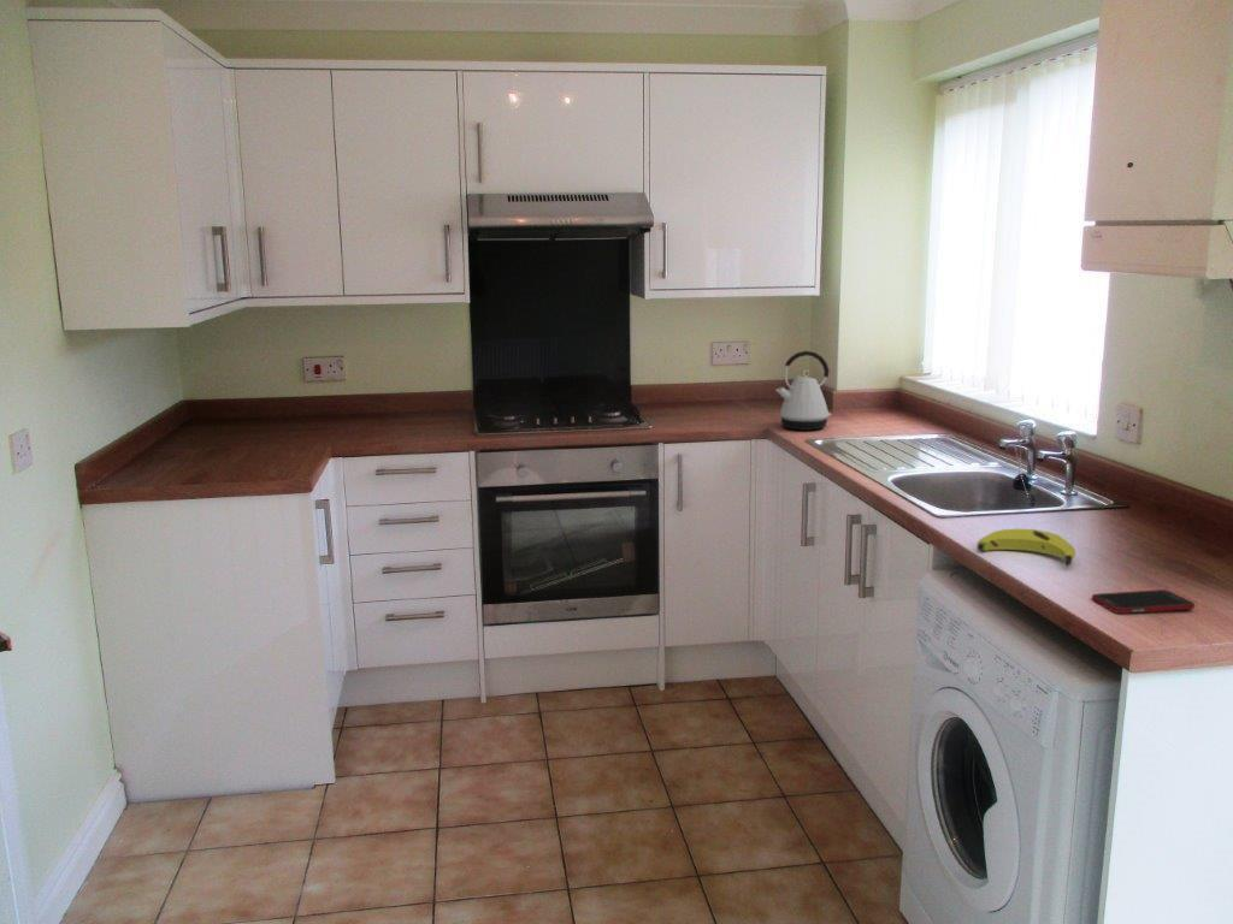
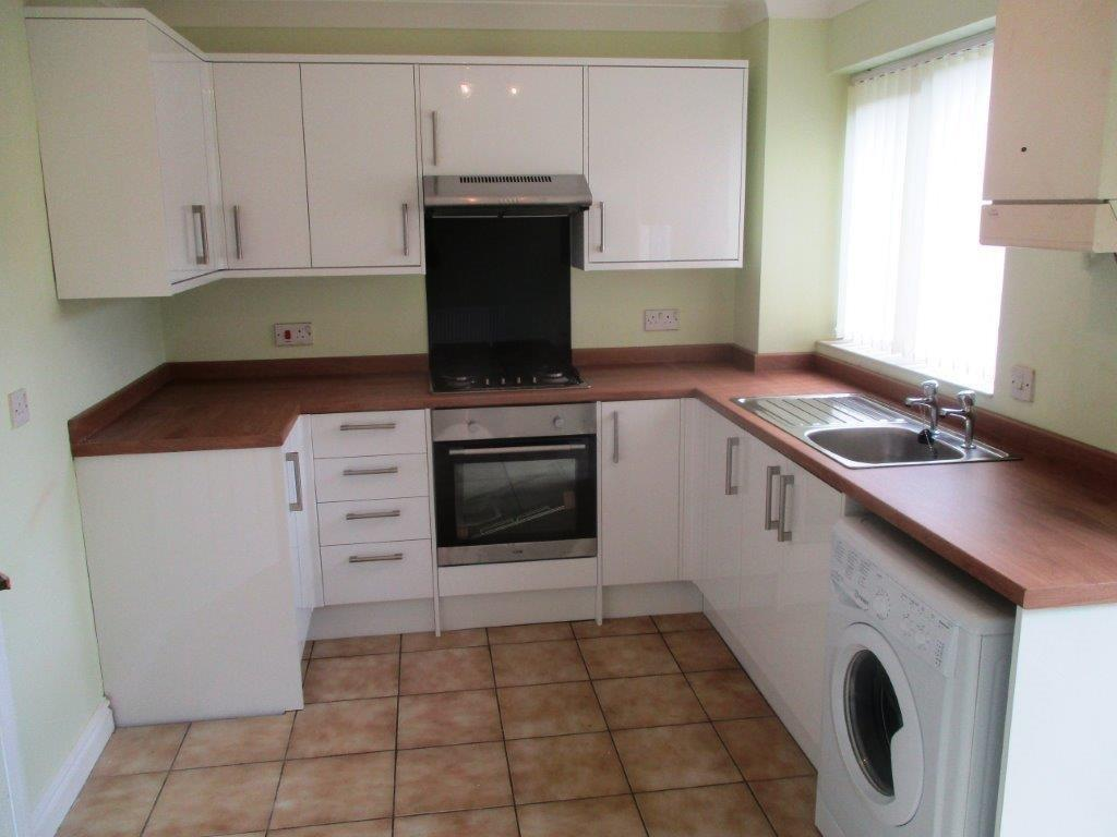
- banana [975,527,1076,568]
- kettle [774,350,832,432]
- cell phone [1091,588,1196,615]
